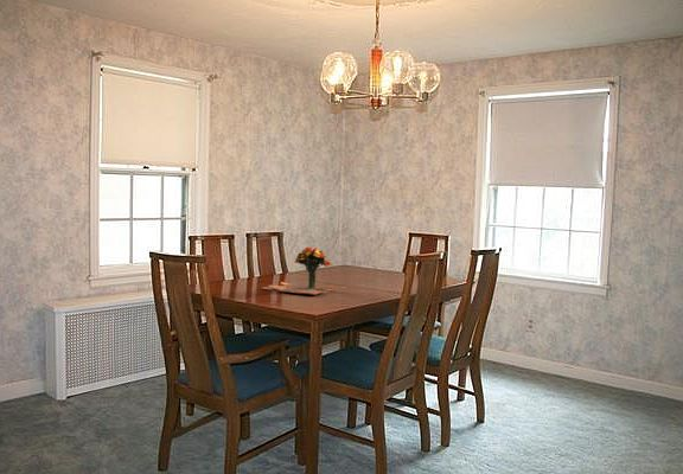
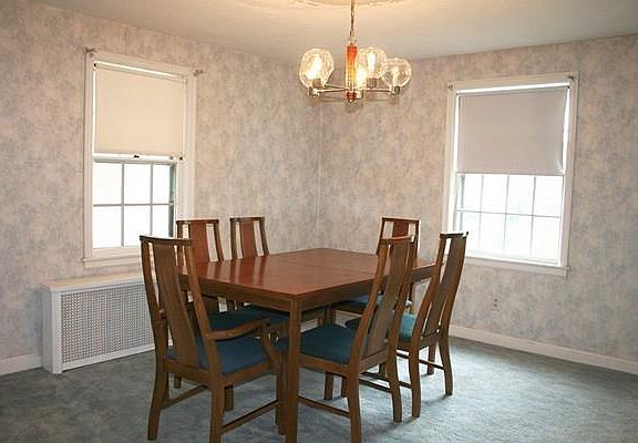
- flower arrangement [262,246,345,296]
